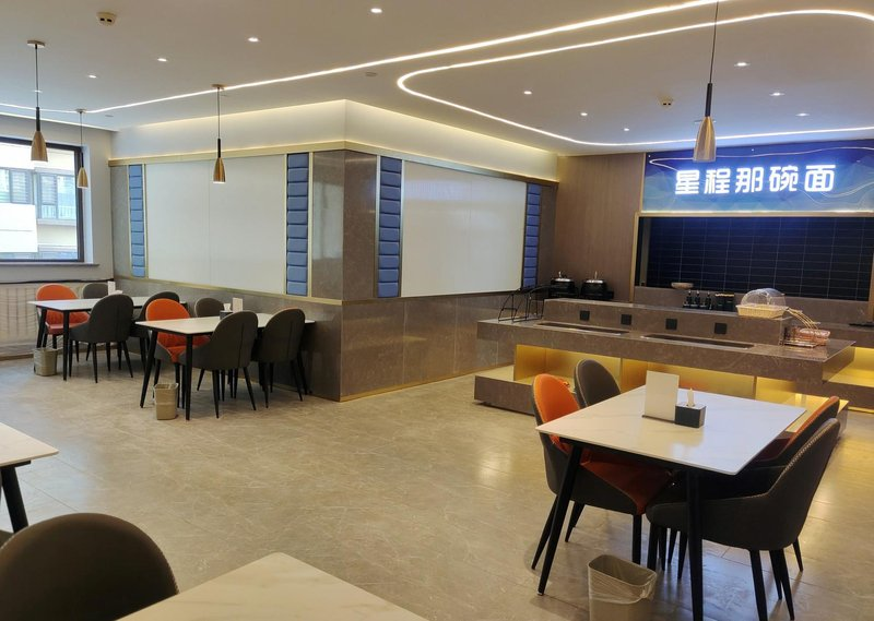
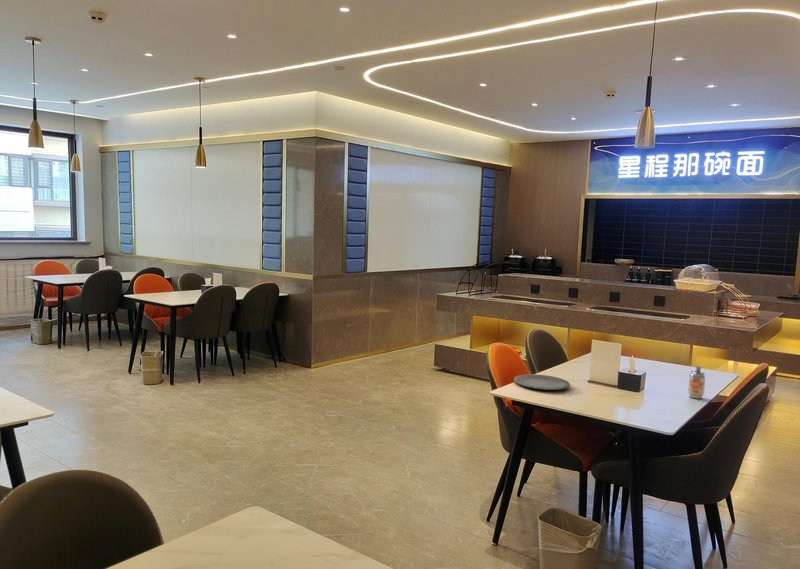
+ plate [513,373,571,391]
+ beverage can [687,366,706,400]
